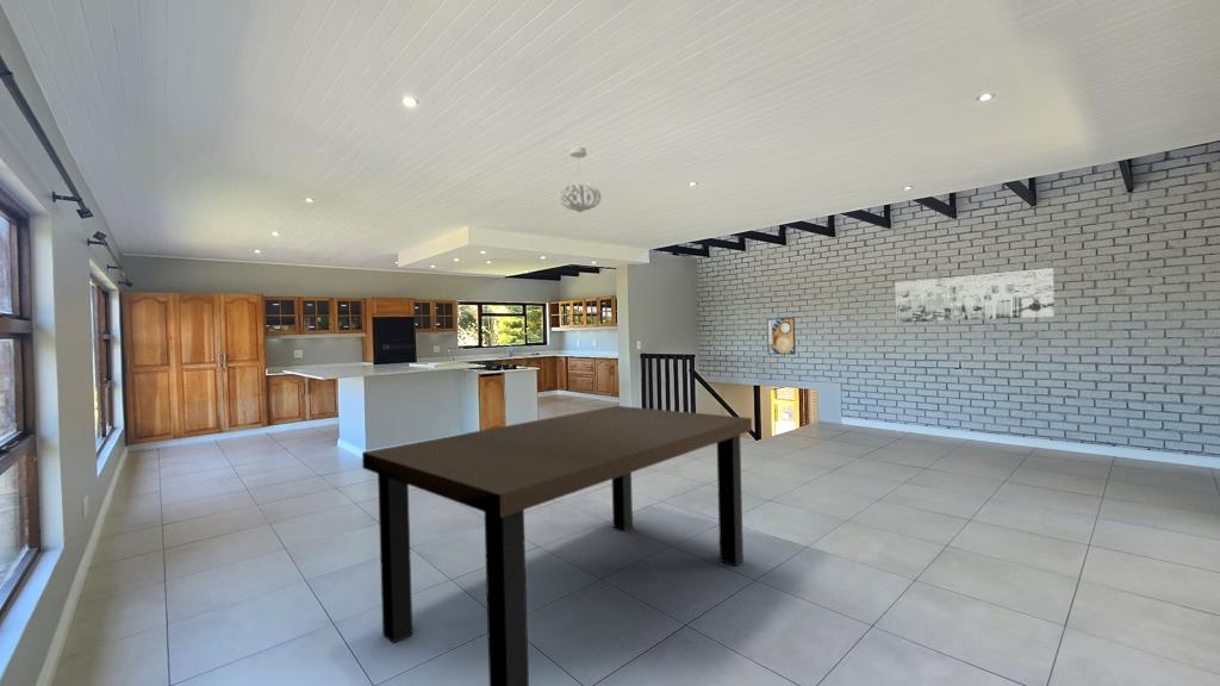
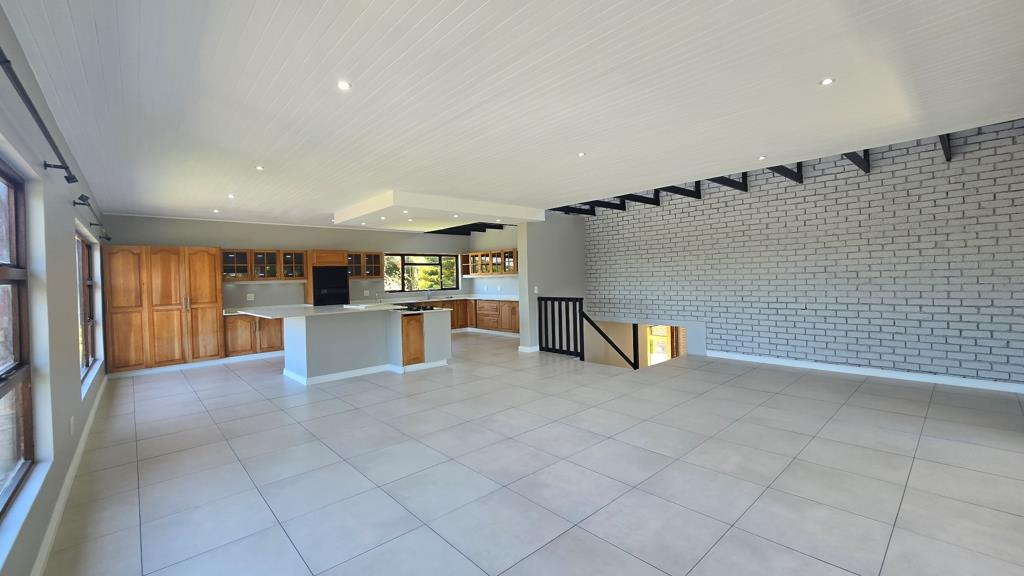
- pendant light [558,145,602,214]
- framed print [766,317,797,356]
- wall art [895,267,1056,324]
- dining table [361,405,753,686]
